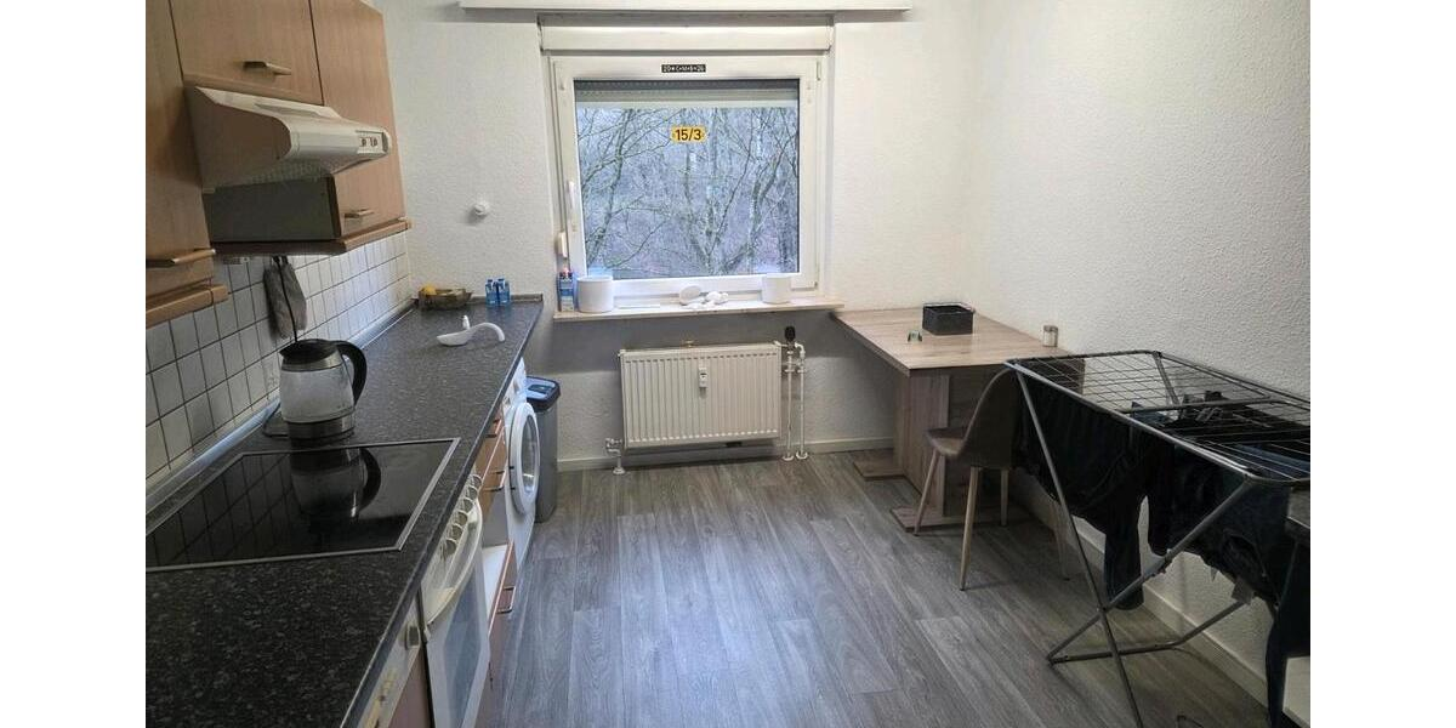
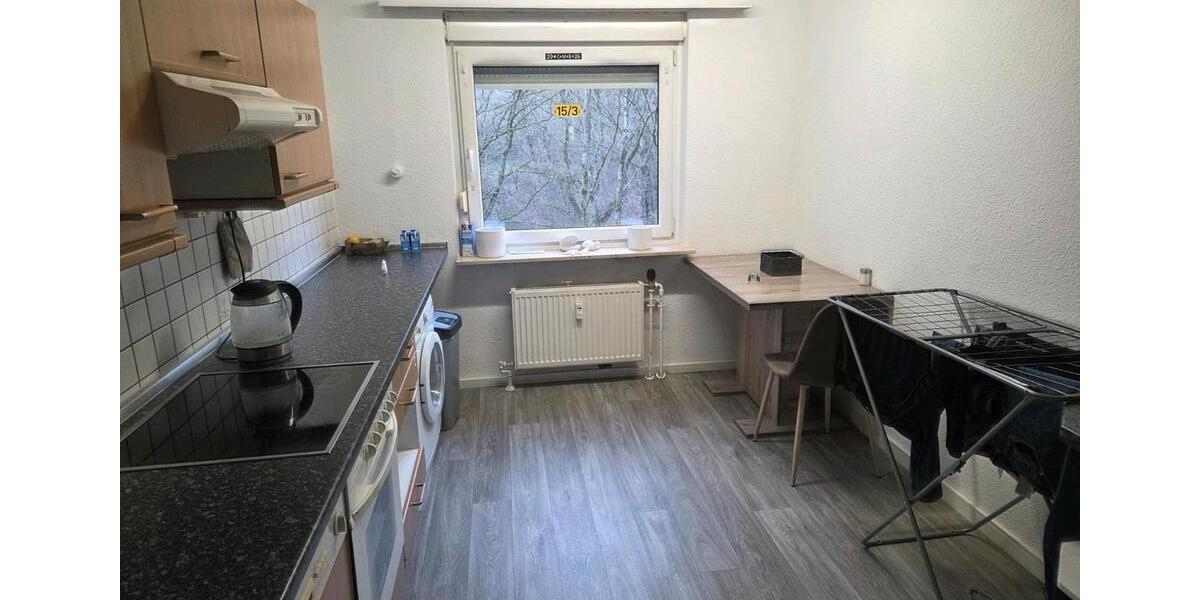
- spoon rest [436,322,506,346]
